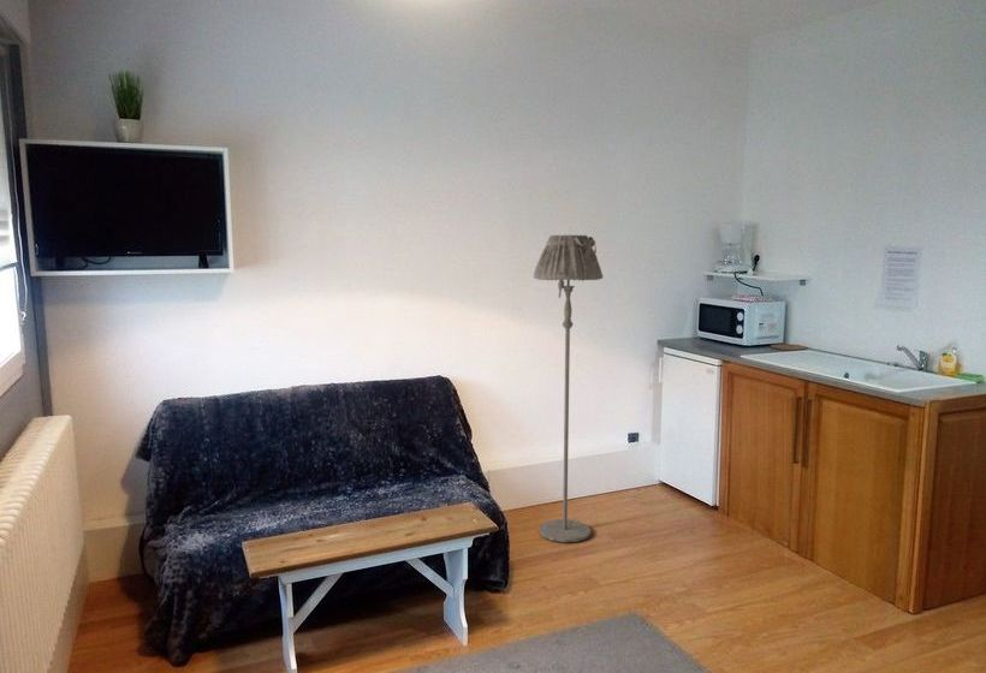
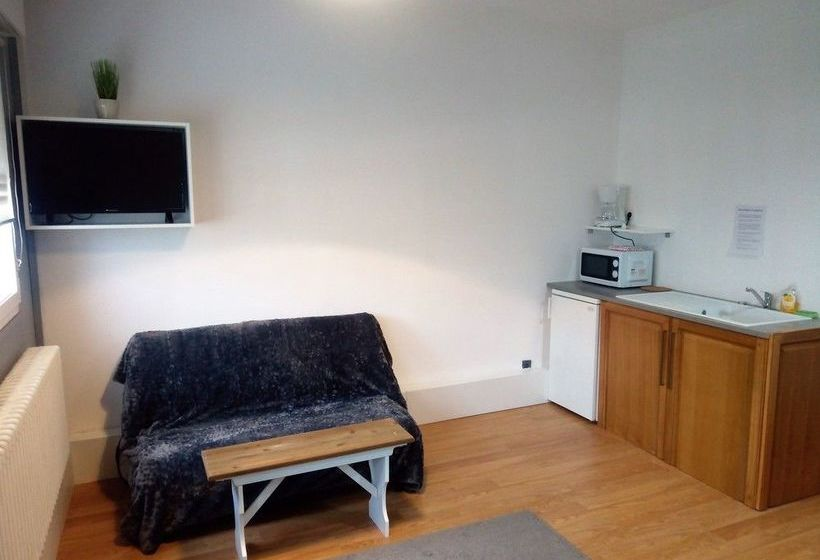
- floor lamp [533,233,604,543]
